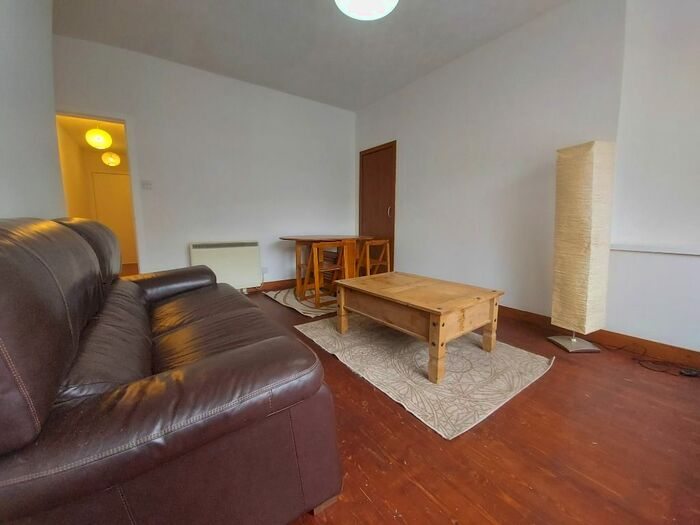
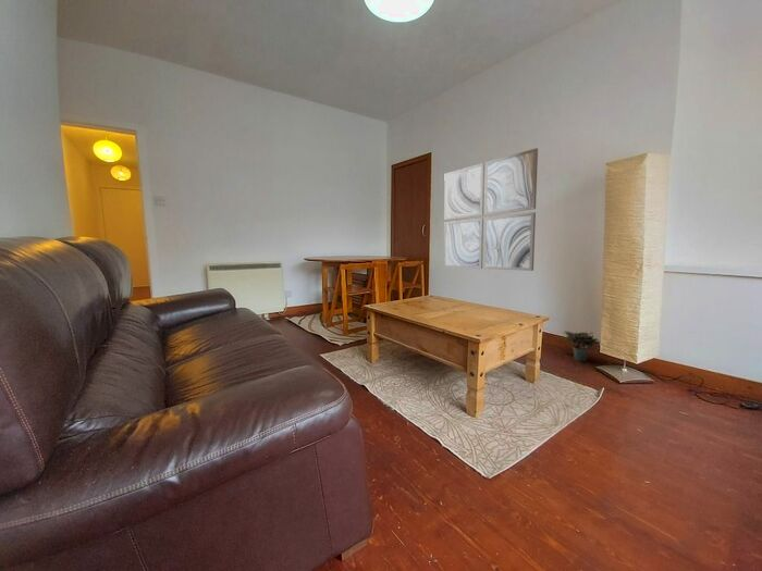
+ potted plant [556,331,601,362]
+ wall art [443,147,539,272]
